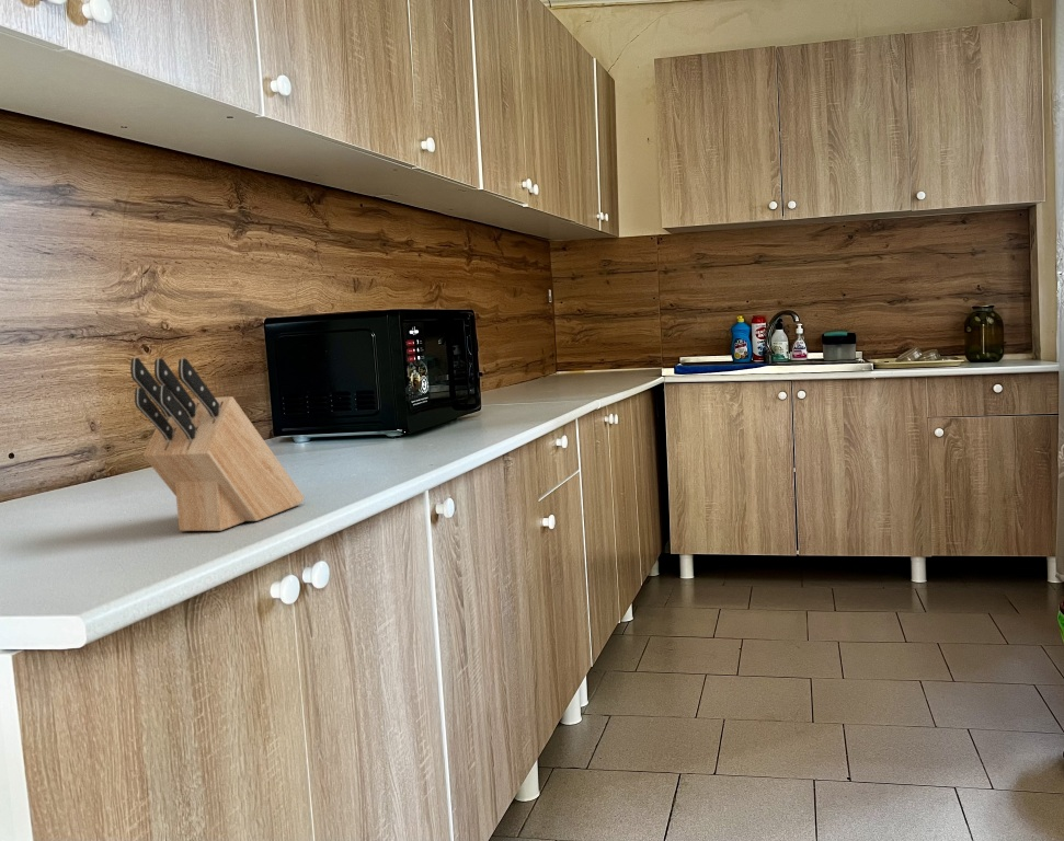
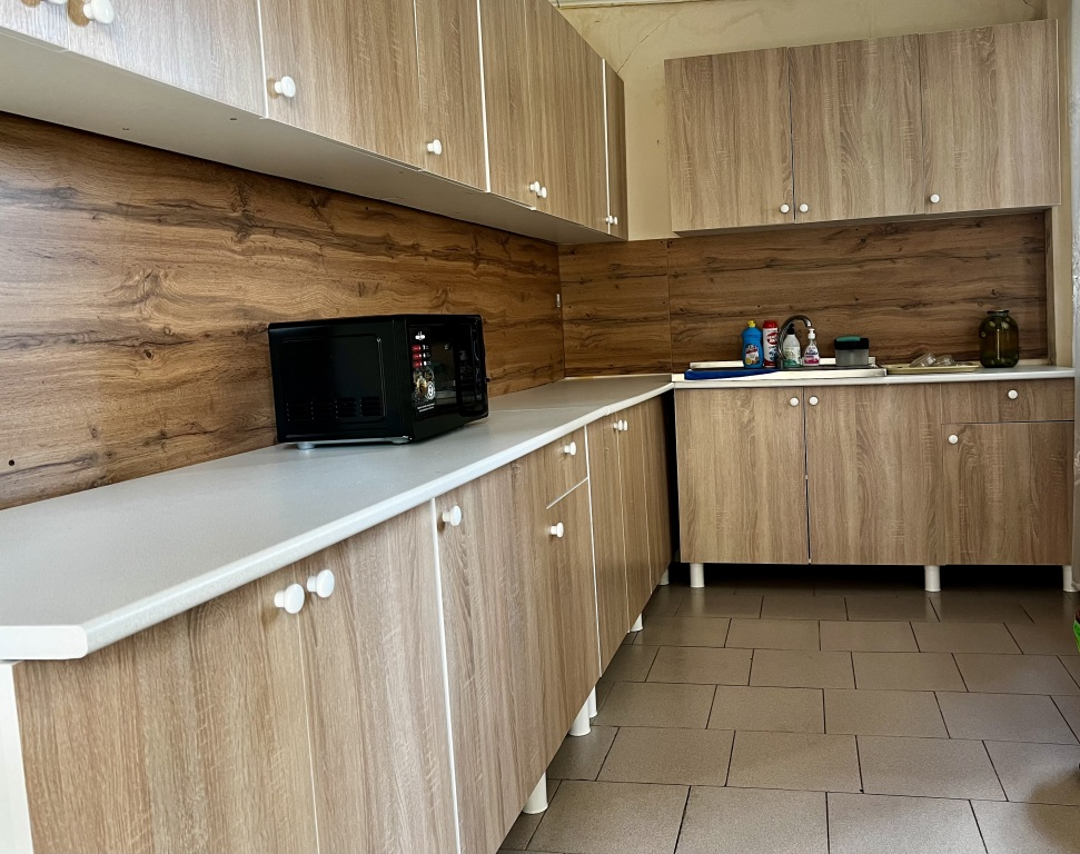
- knife block [129,357,305,532]
